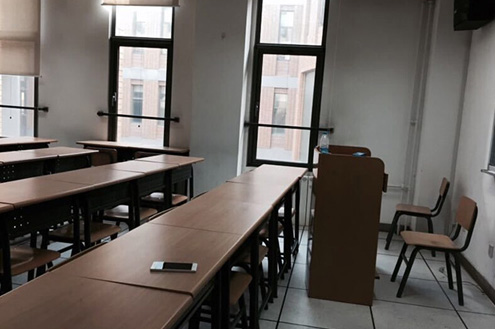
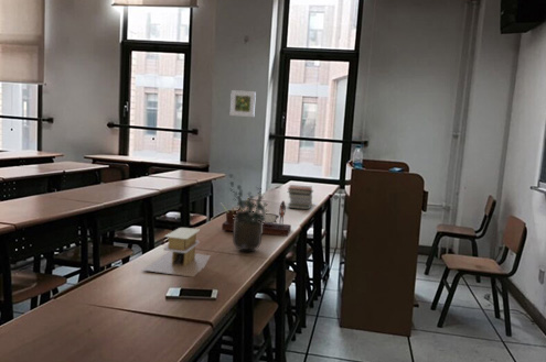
+ book stack [287,184,314,211]
+ potted plant [228,173,269,253]
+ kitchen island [142,227,212,278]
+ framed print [229,89,257,118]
+ desk organizer [220,197,292,238]
